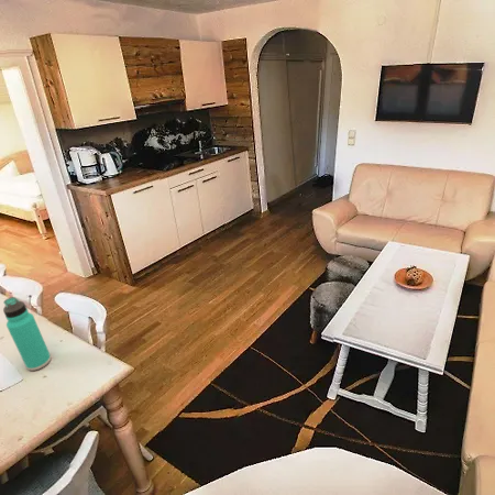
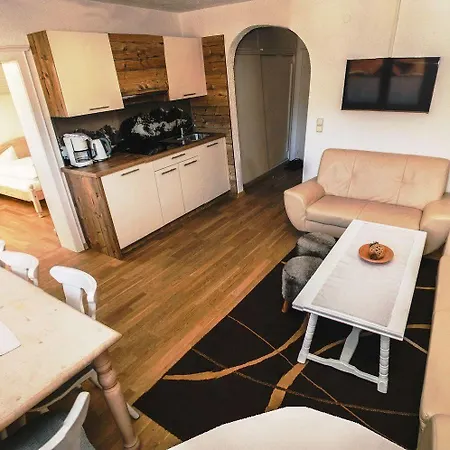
- thermos bottle [2,296,52,372]
